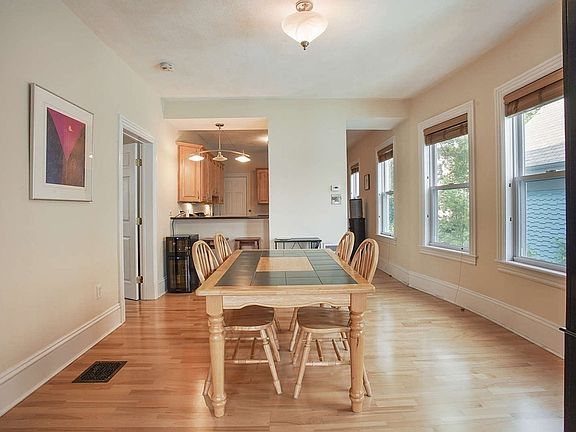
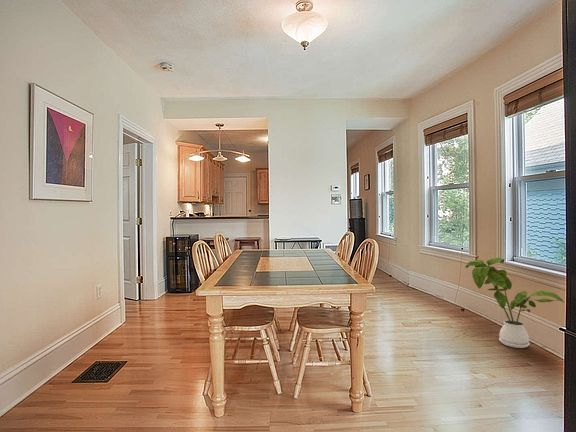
+ house plant [465,257,565,349]
